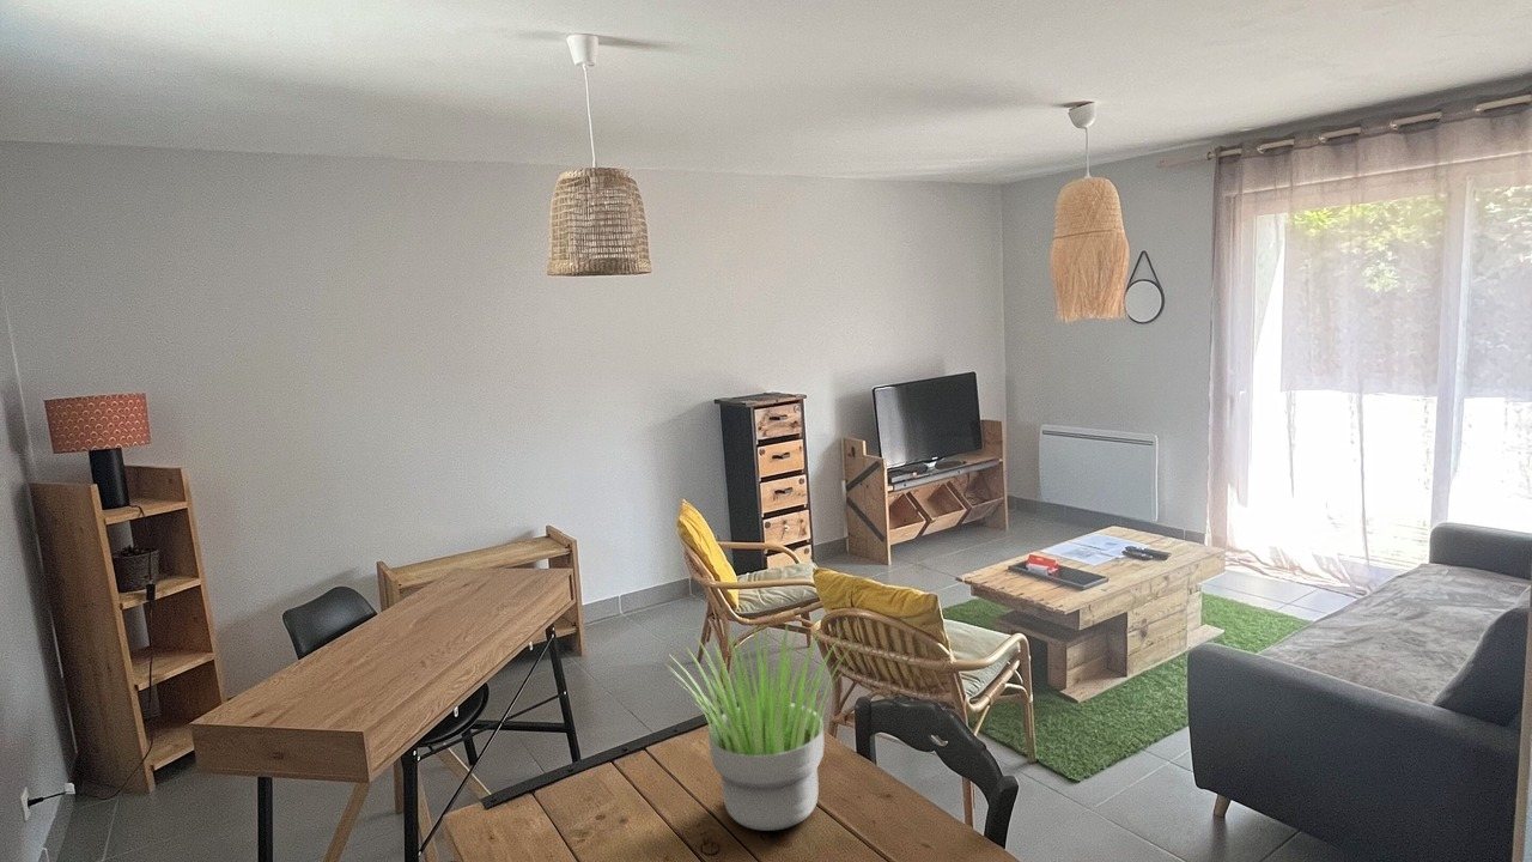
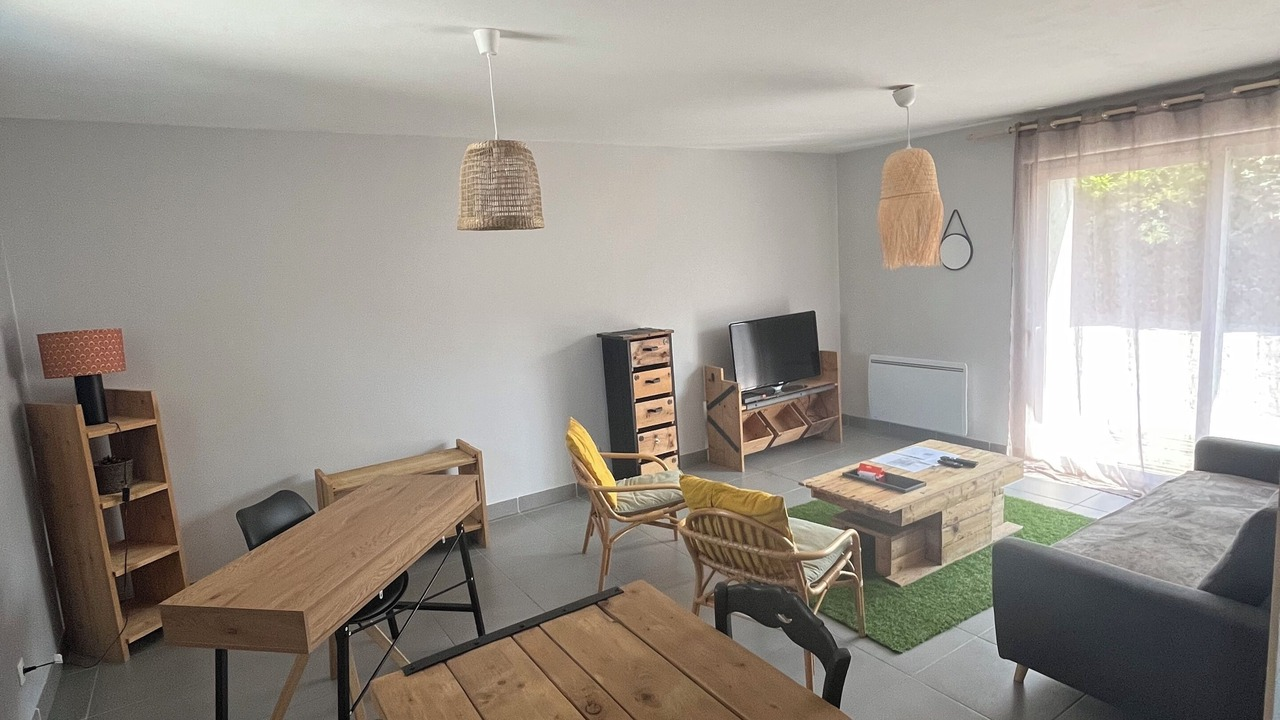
- potted plant [665,619,857,832]
